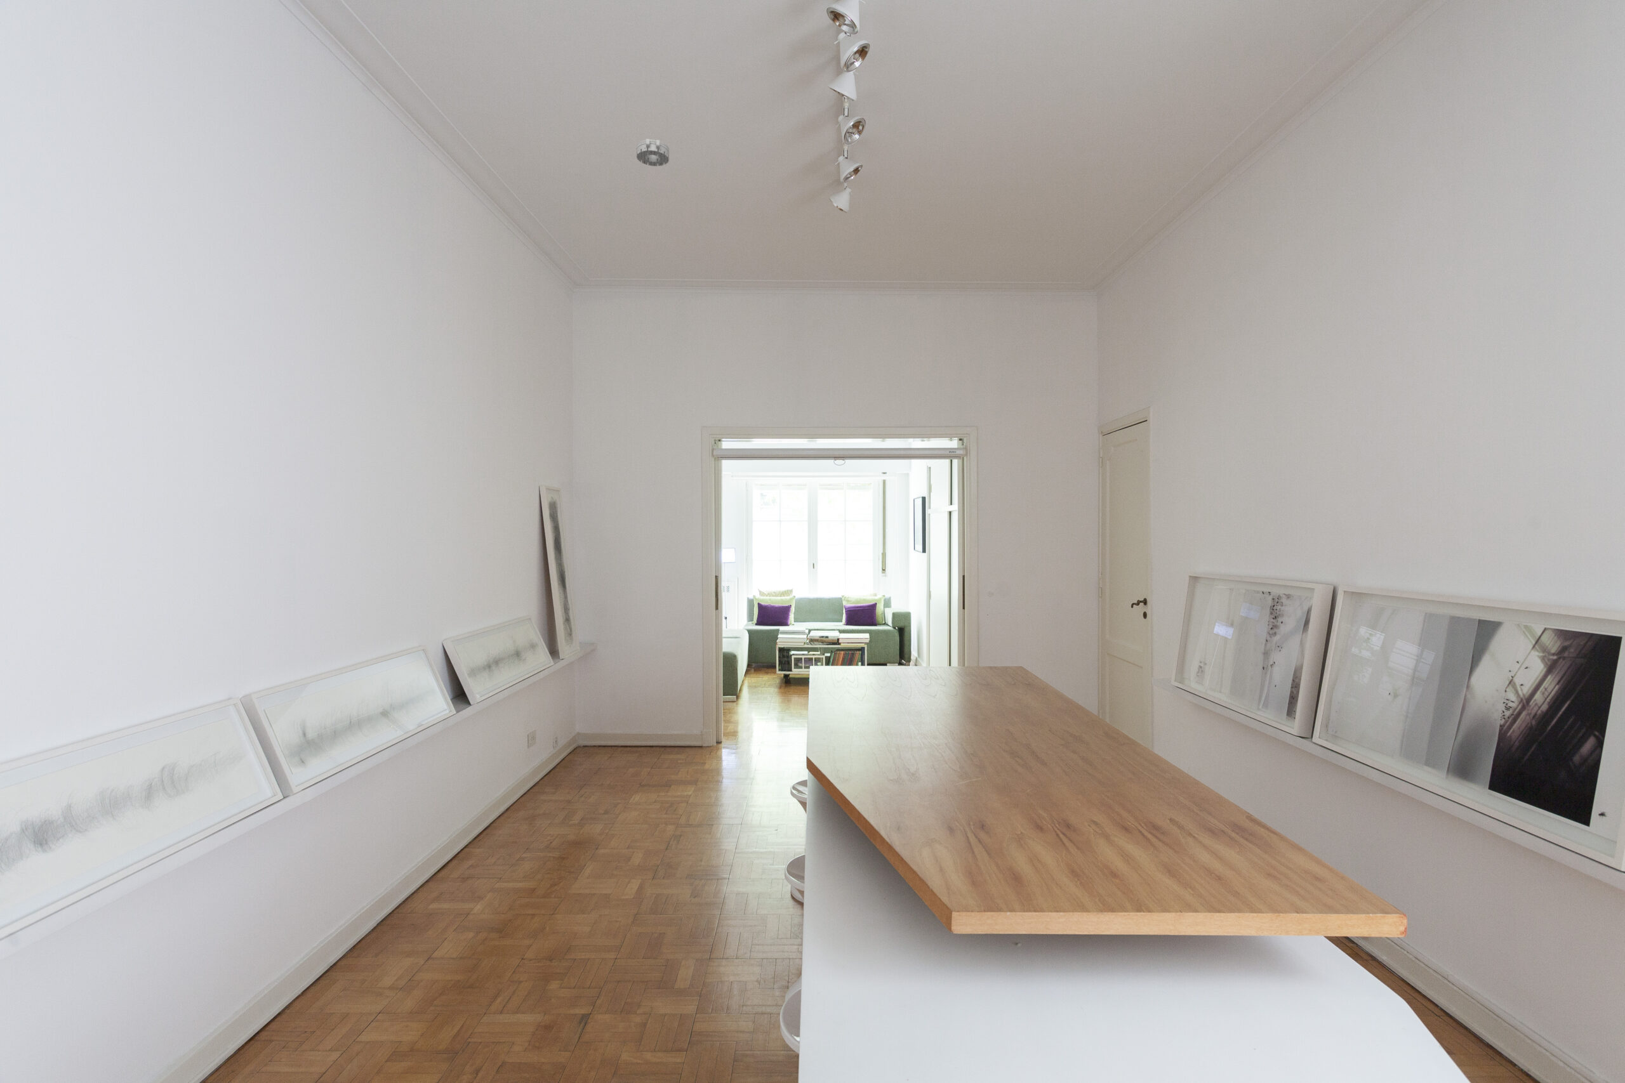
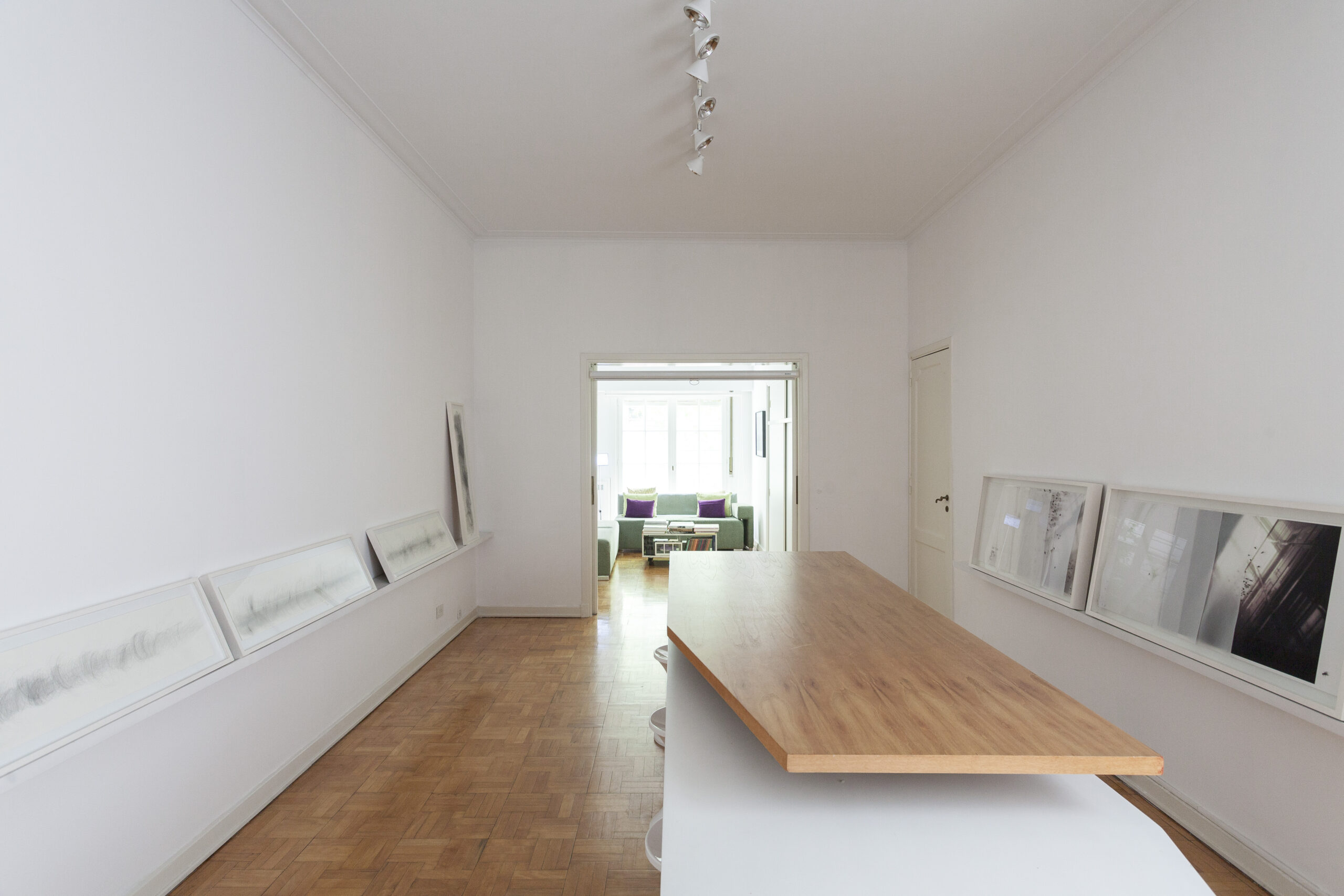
- smoke detector [636,138,670,167]
